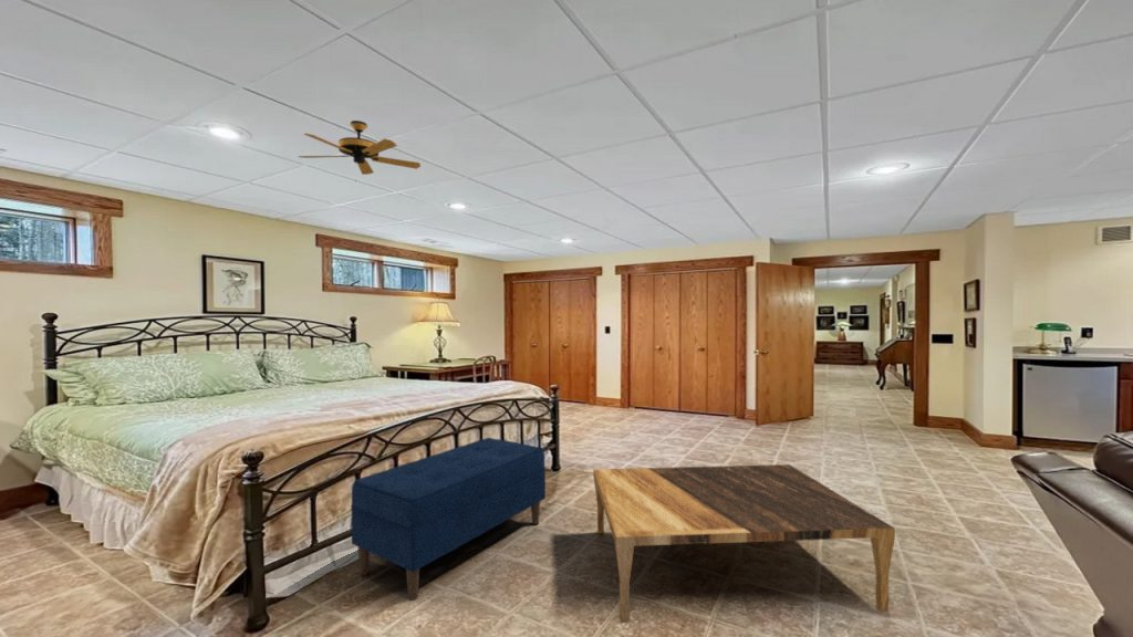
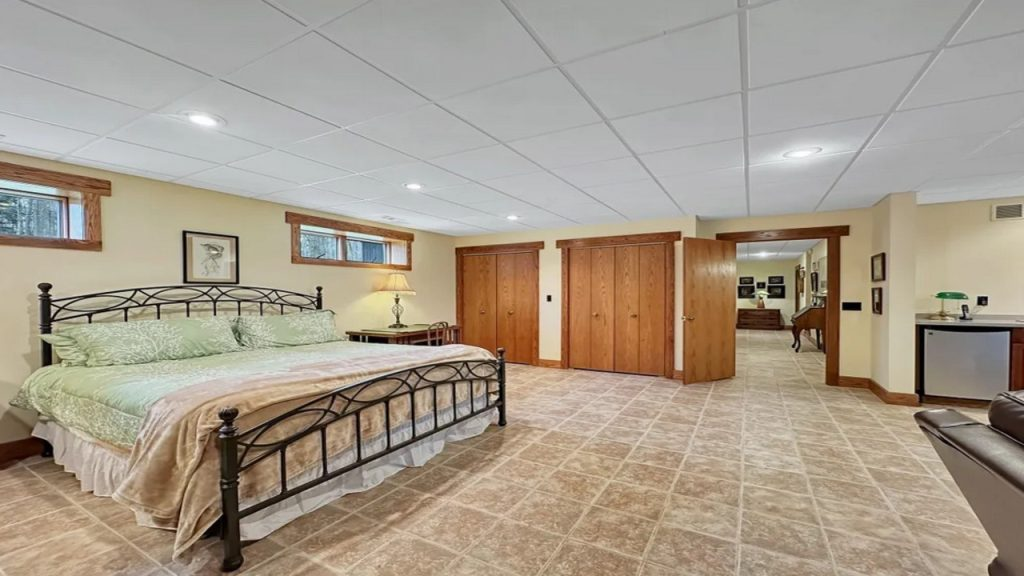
- coffee table [592,463,896,624]
- ceiling fan [297,119,422,182]
- bench [350,437,547,602]
